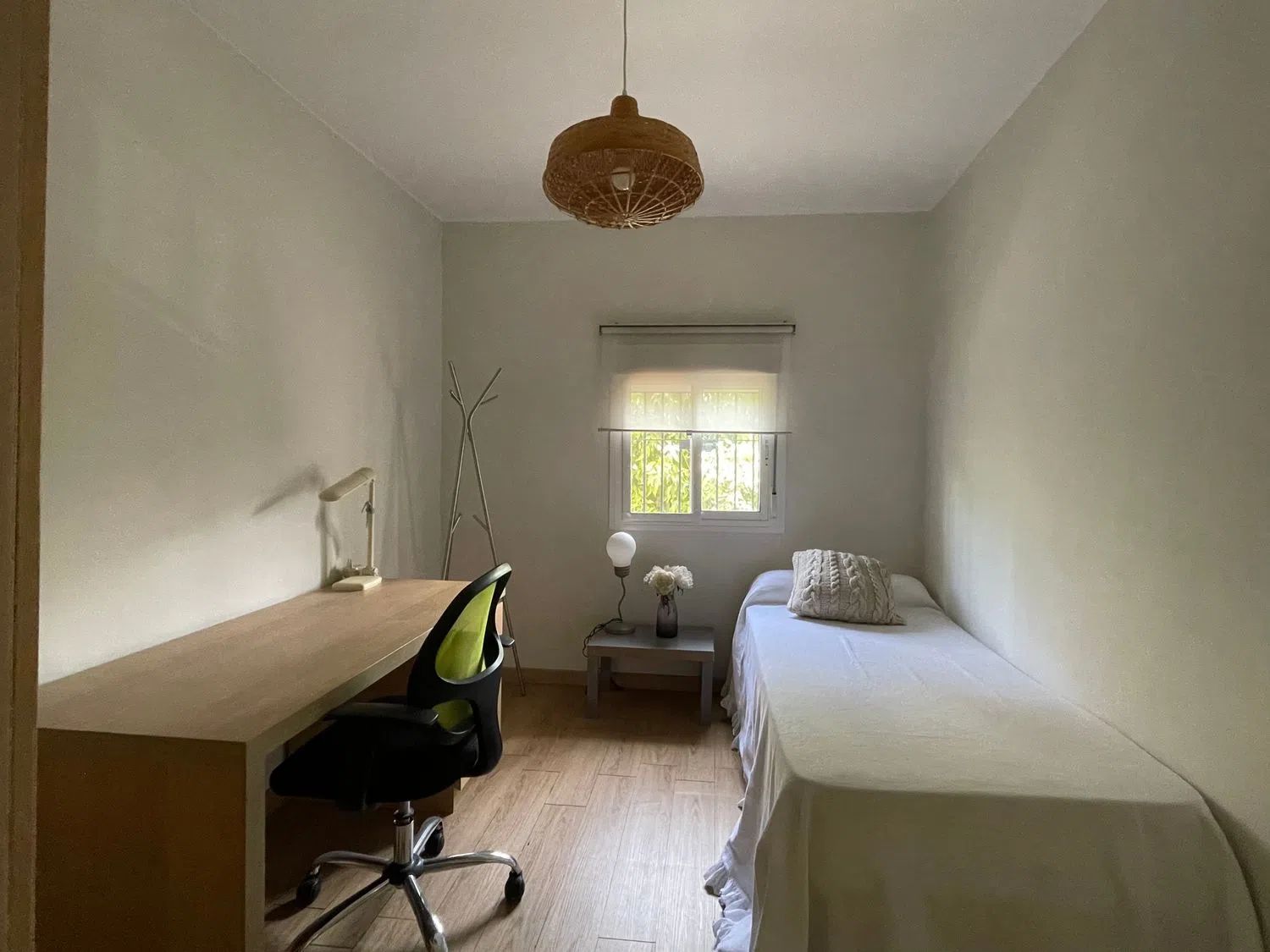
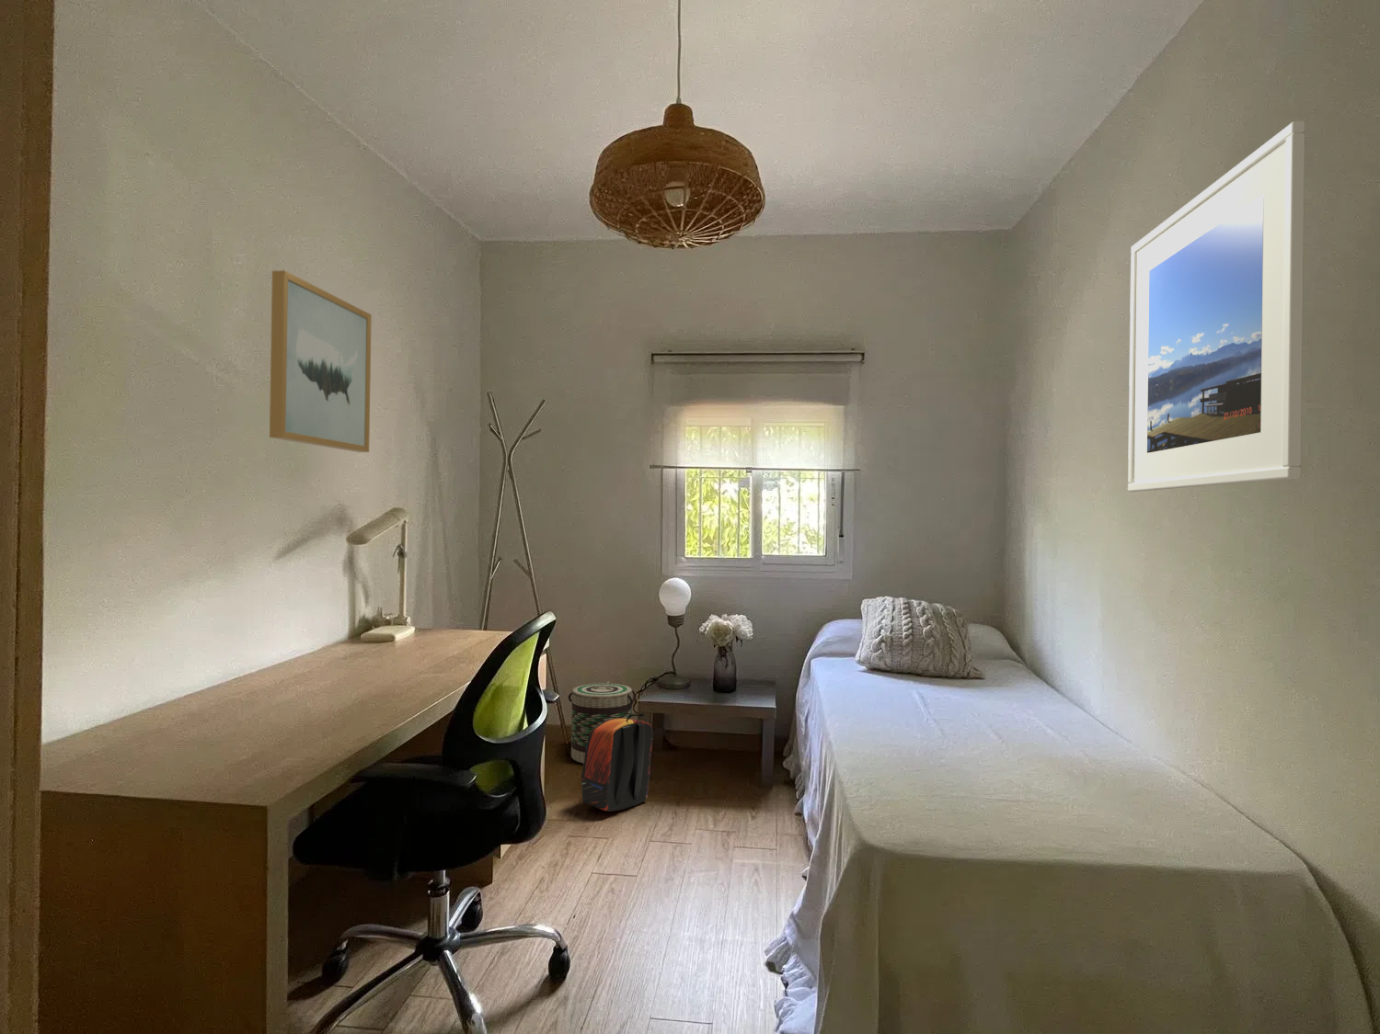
+ basket [567,680,637,764]
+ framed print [1127,121,1305,493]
+ backpack [580,713,653,811]
+ wall art [268,269,373,453]
